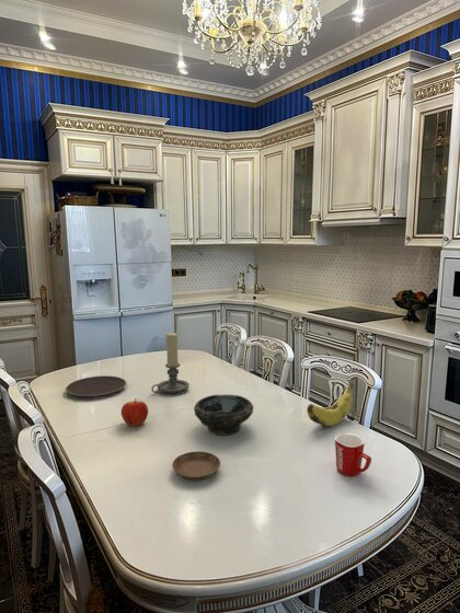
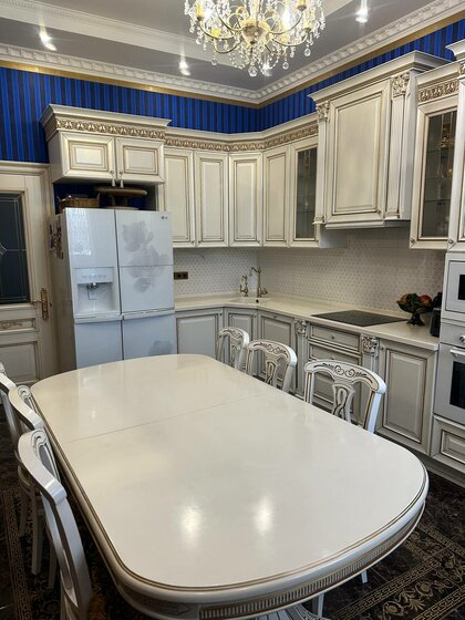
- saucer [171,450,221,482]
- bowl [193,393,254,437]
- apple [120,397,149,427]
- plate [65,374,127,398]
- mug [334,432,372,477]
- banana [306,381,354,427]
- candle holder [150,332,191,394]
